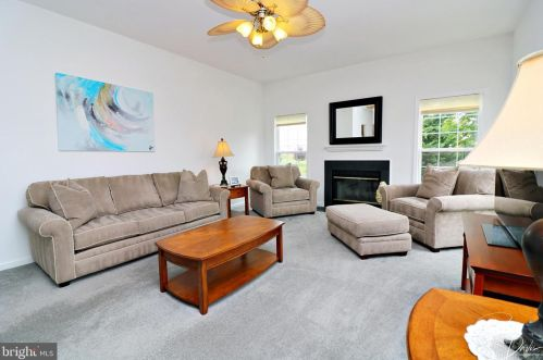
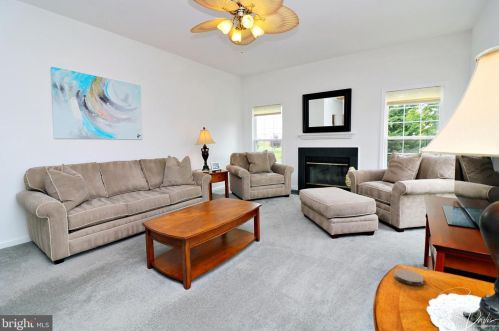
+ coaster [393,268,425,286]
